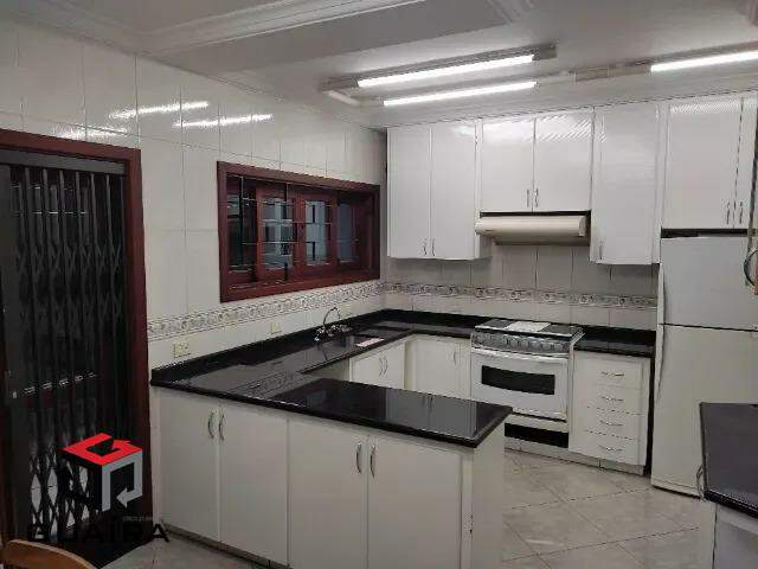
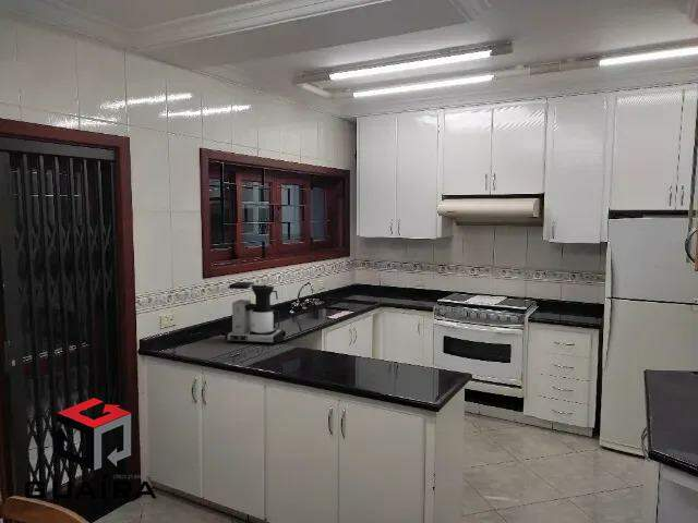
+ coffee maker [224,281,287,345]
